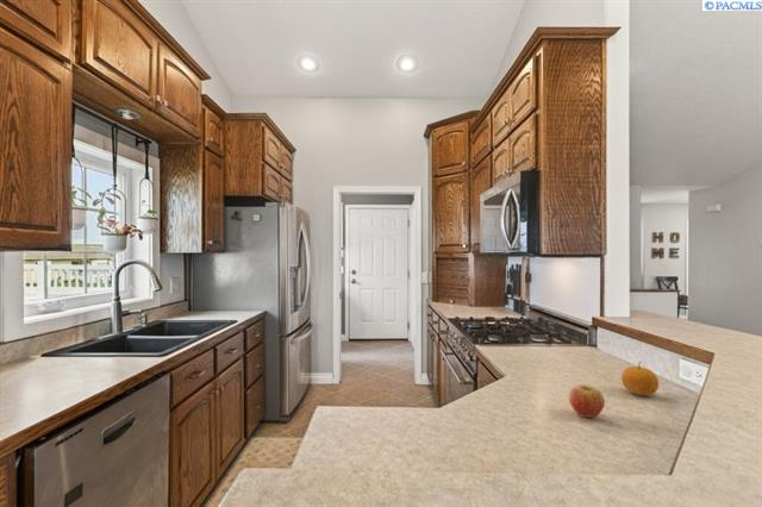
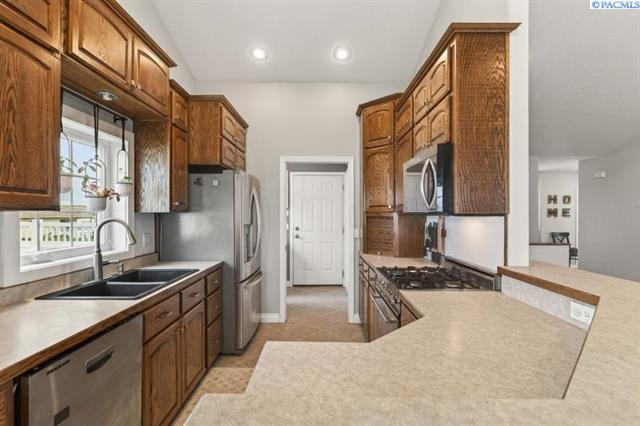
- fruit [620,359,660,398]
- fruit [568,383,606,419]
